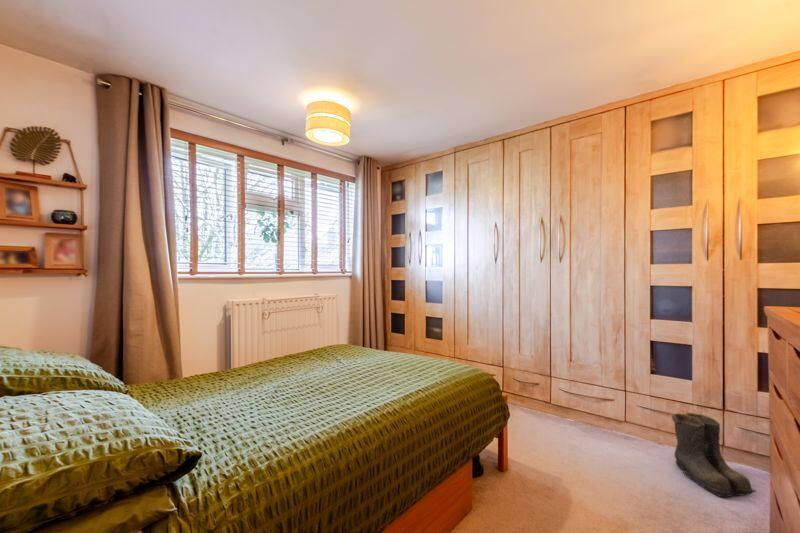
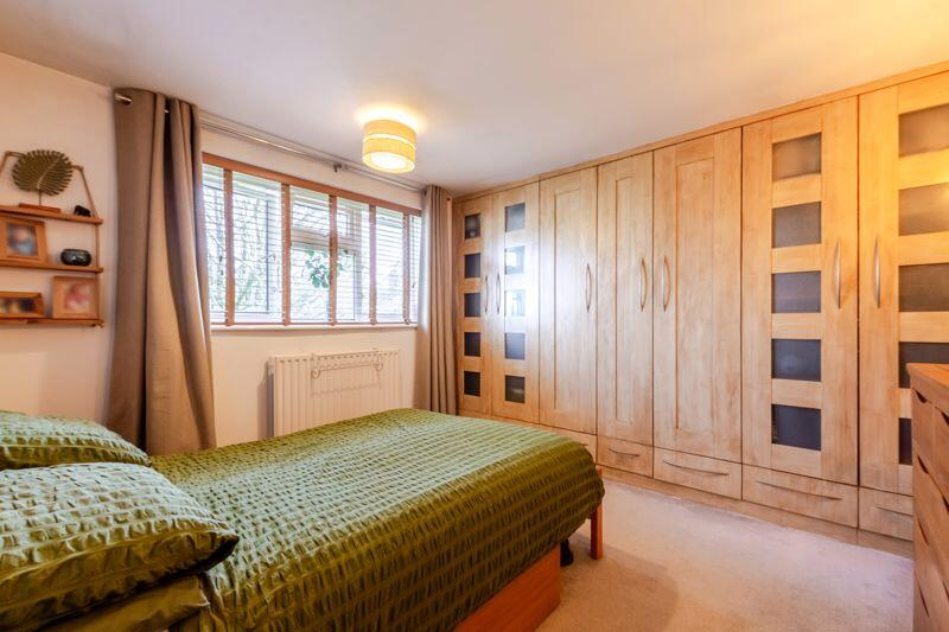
- boots [671,412,757,498]
